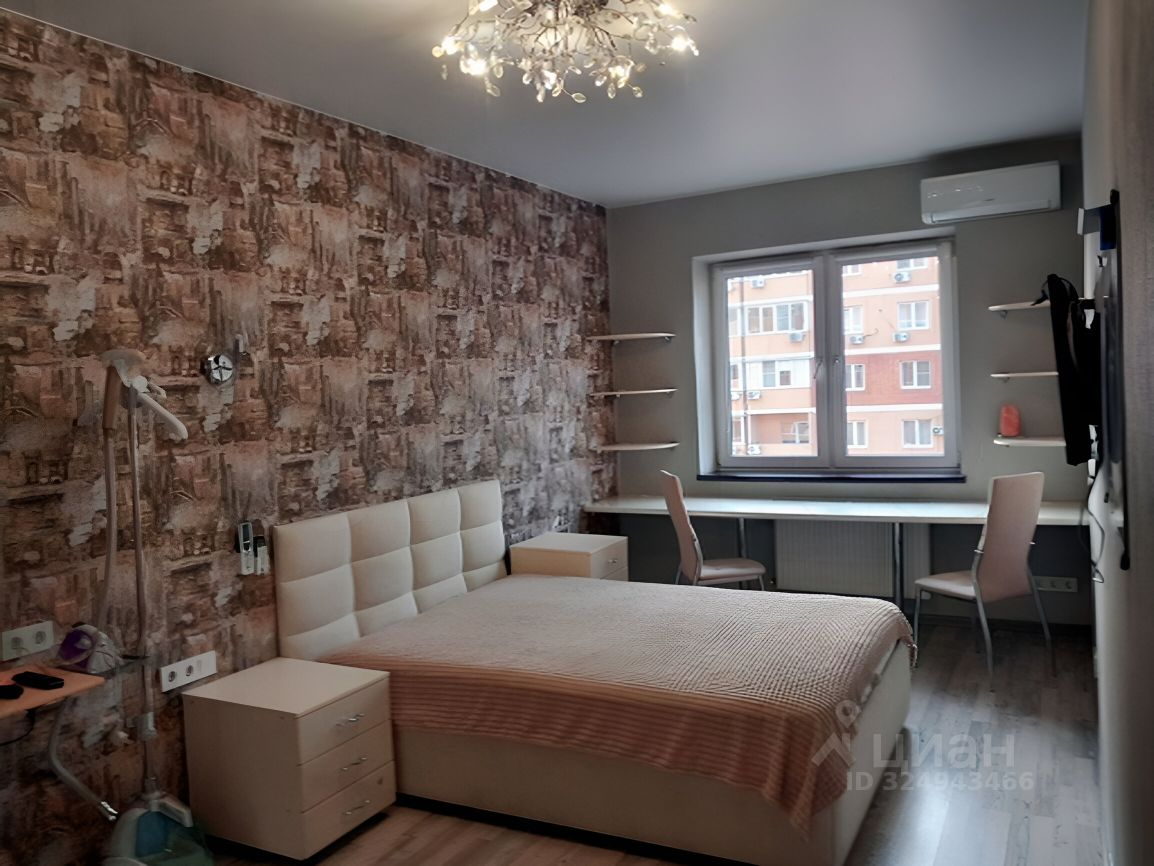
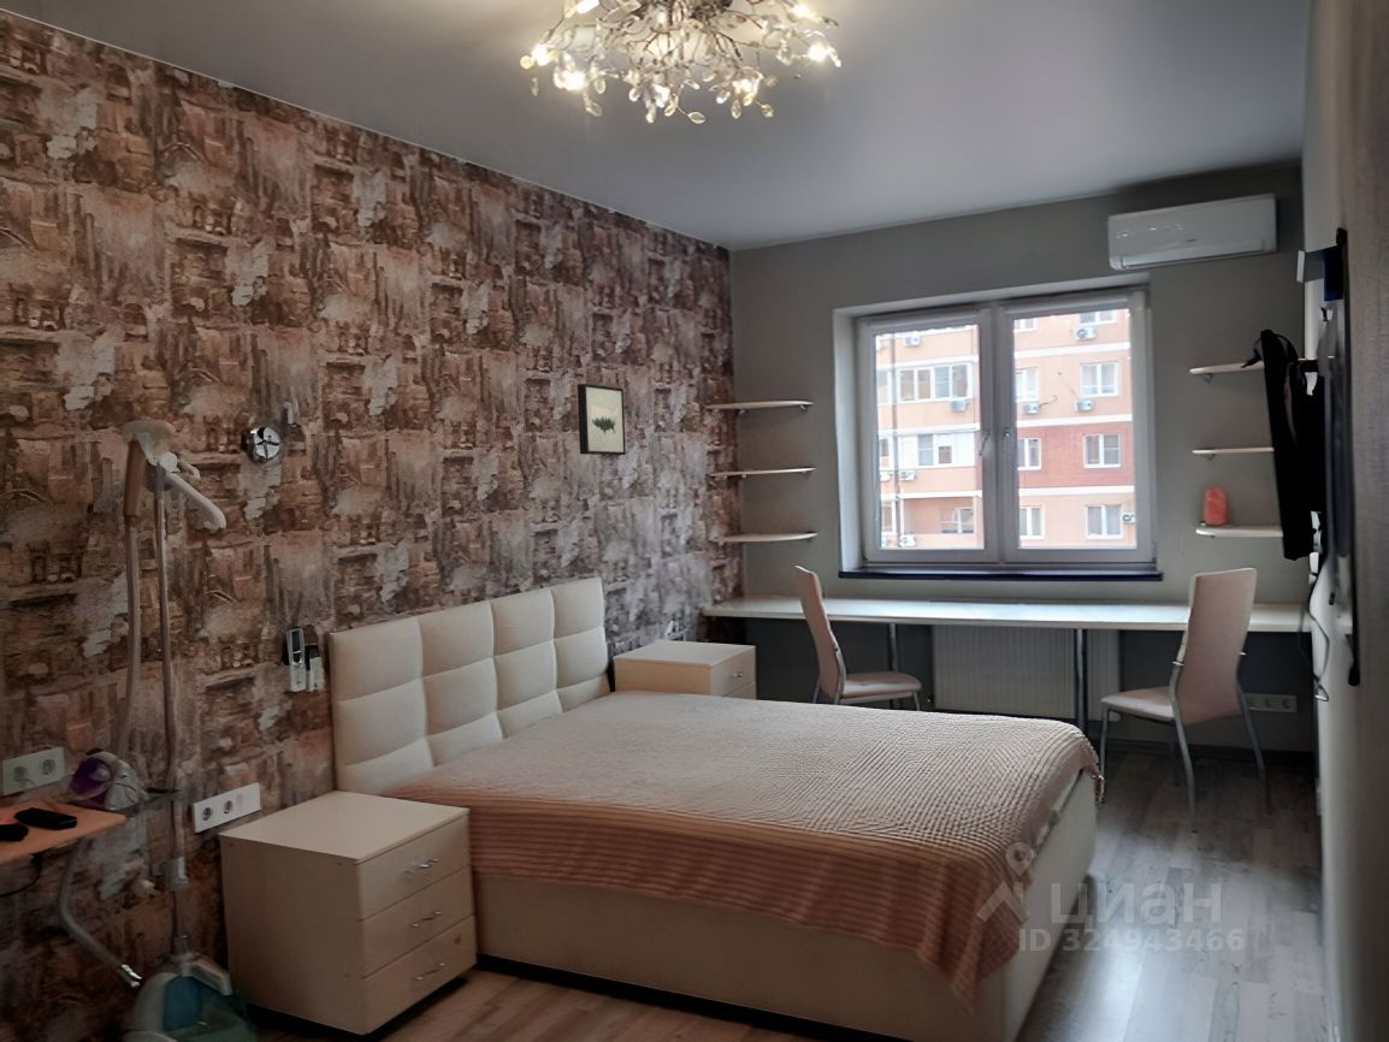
+ wall art [577,383,627,456]
